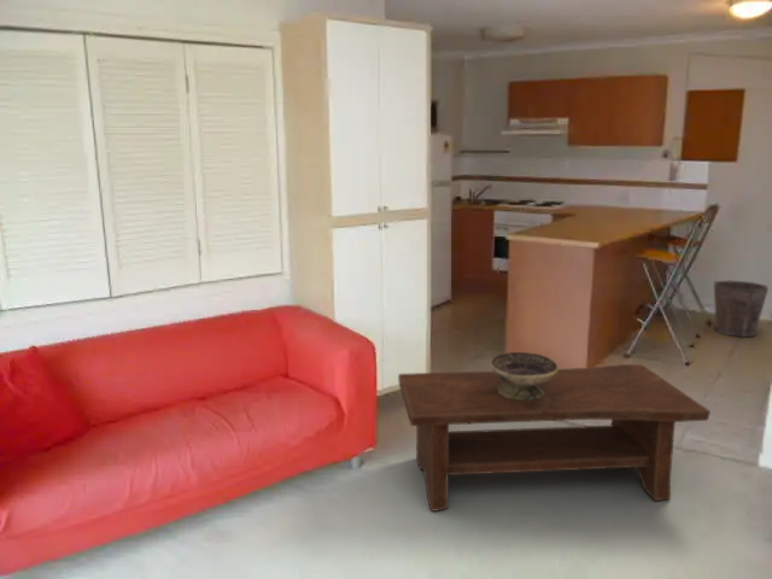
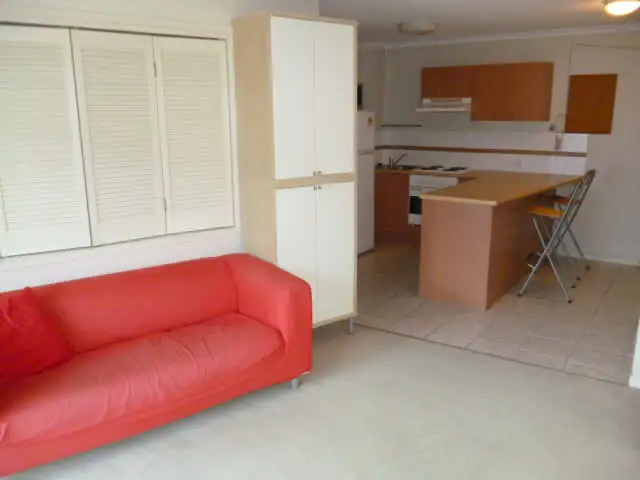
- coffee table [397,363,712,513]
- decorative bowl [490,351,560,400]
- waste bin [713,280,770,339]
